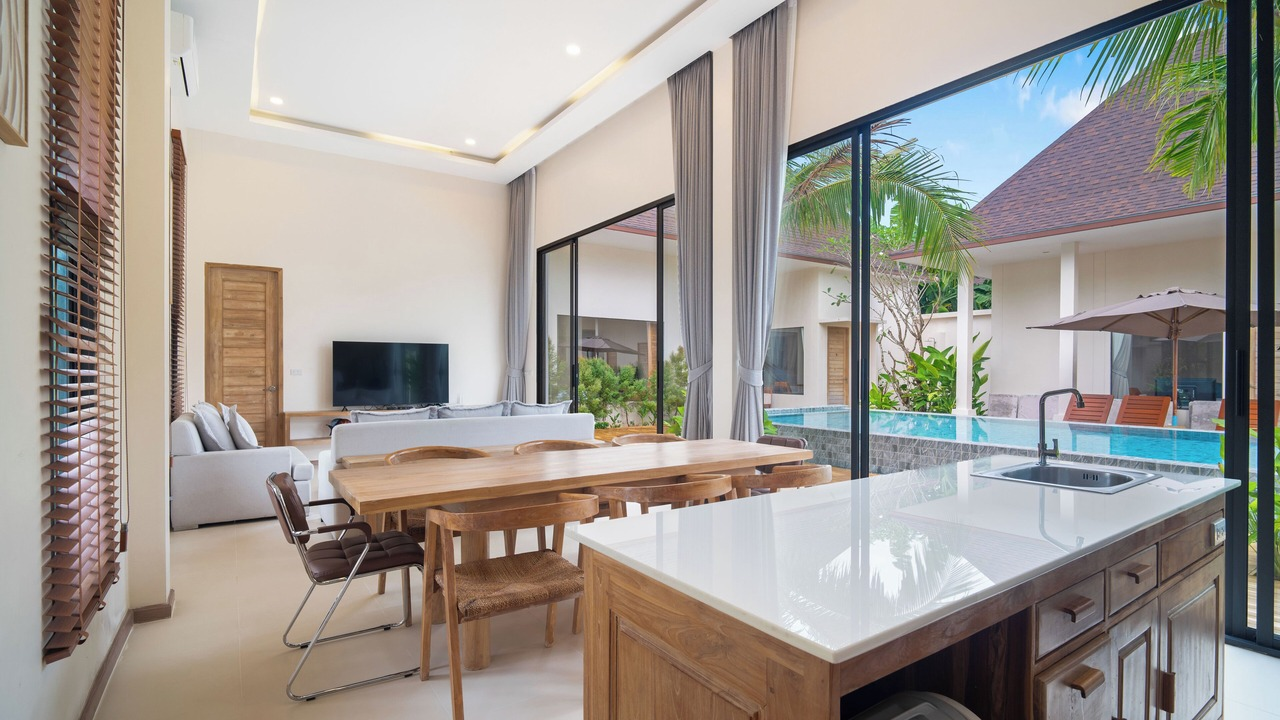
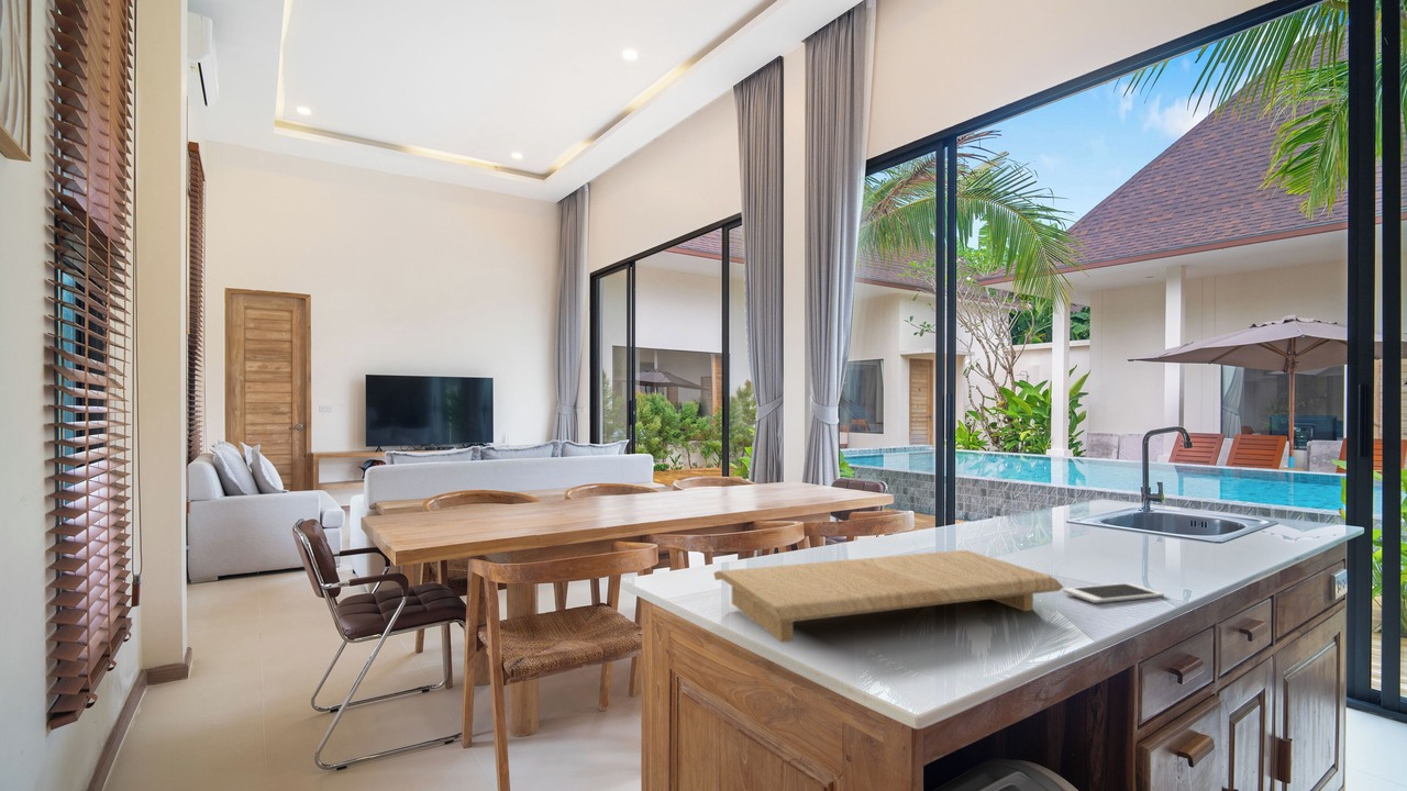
+ cell phone [1062,582,1165,604]
+ cutting board [713,549,1064,644]
